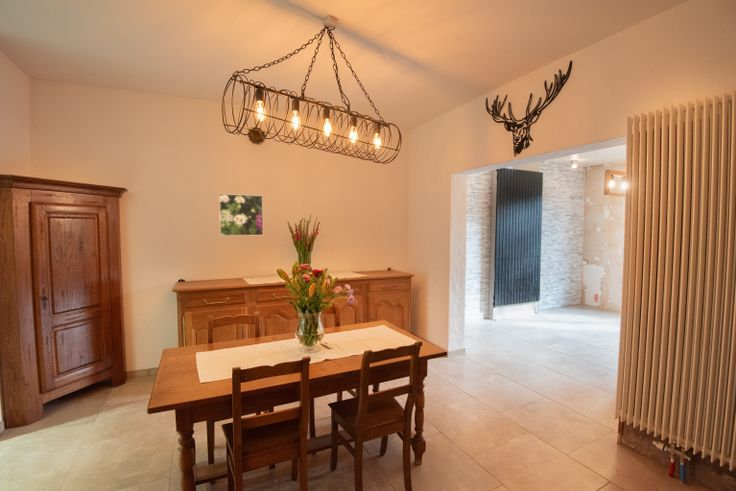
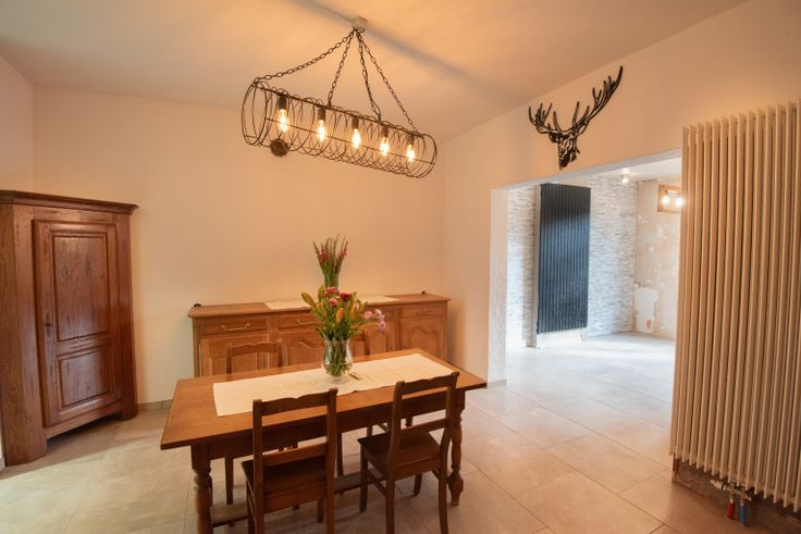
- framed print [218,193,264,237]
